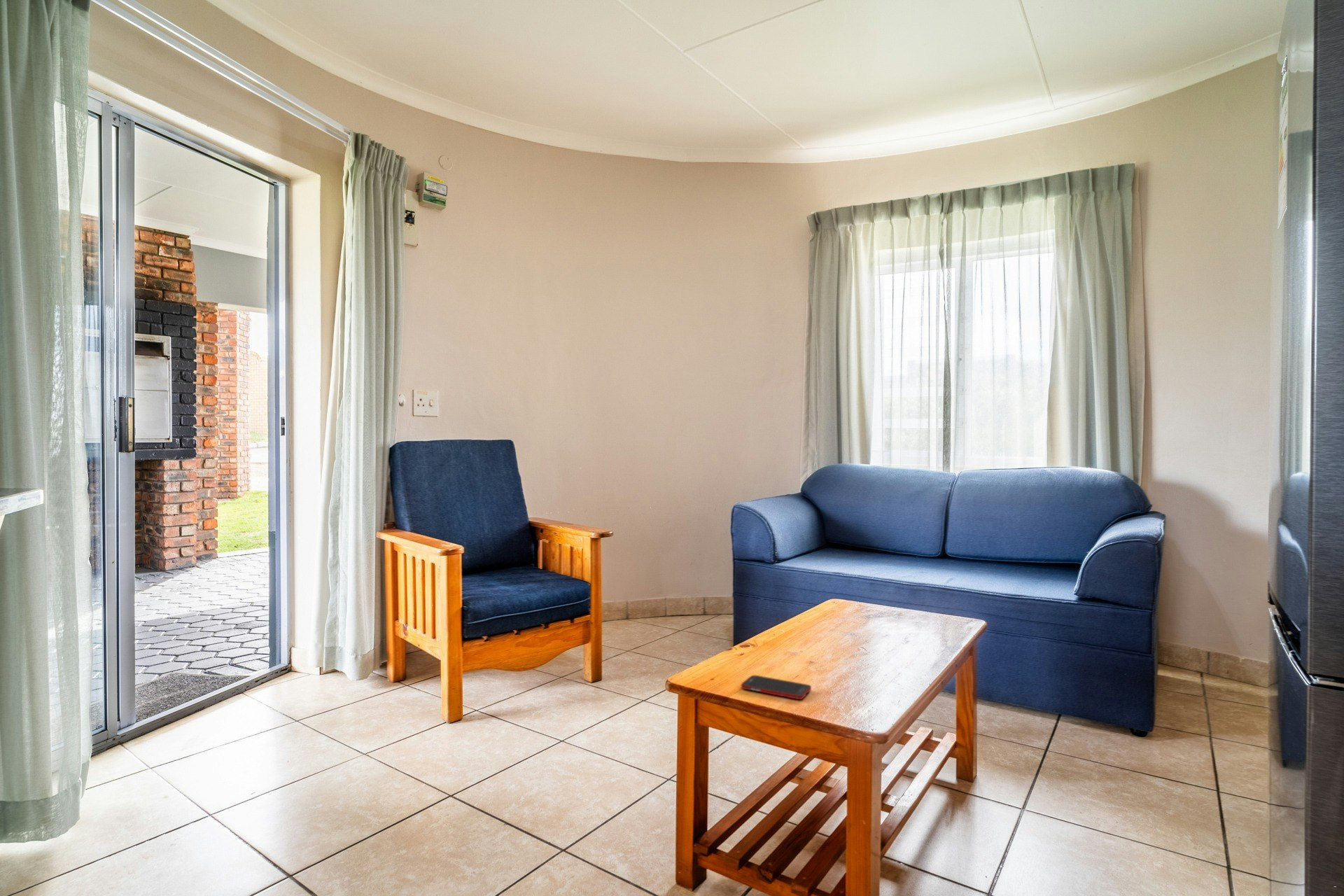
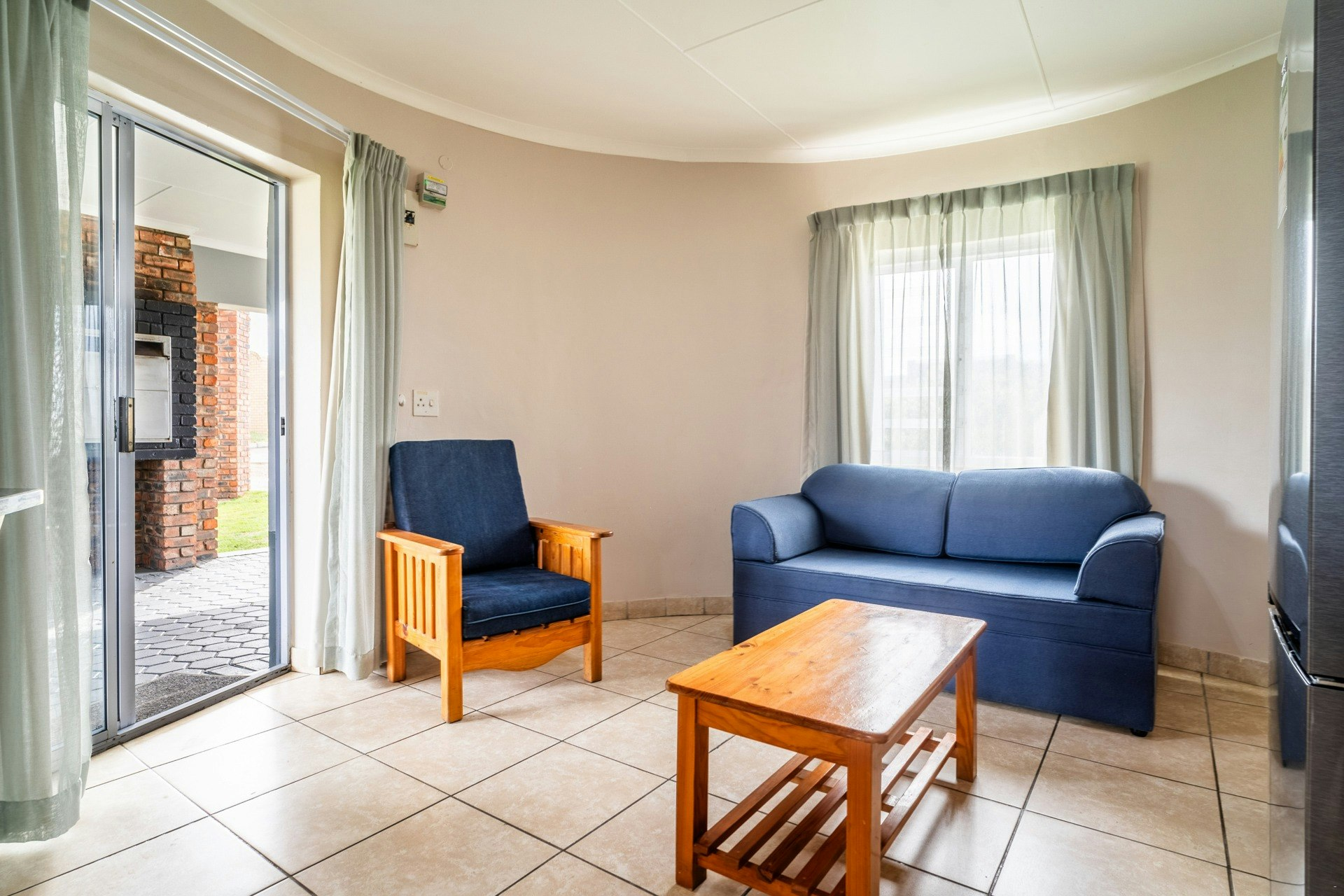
- cell phone [741,674,812,700]
